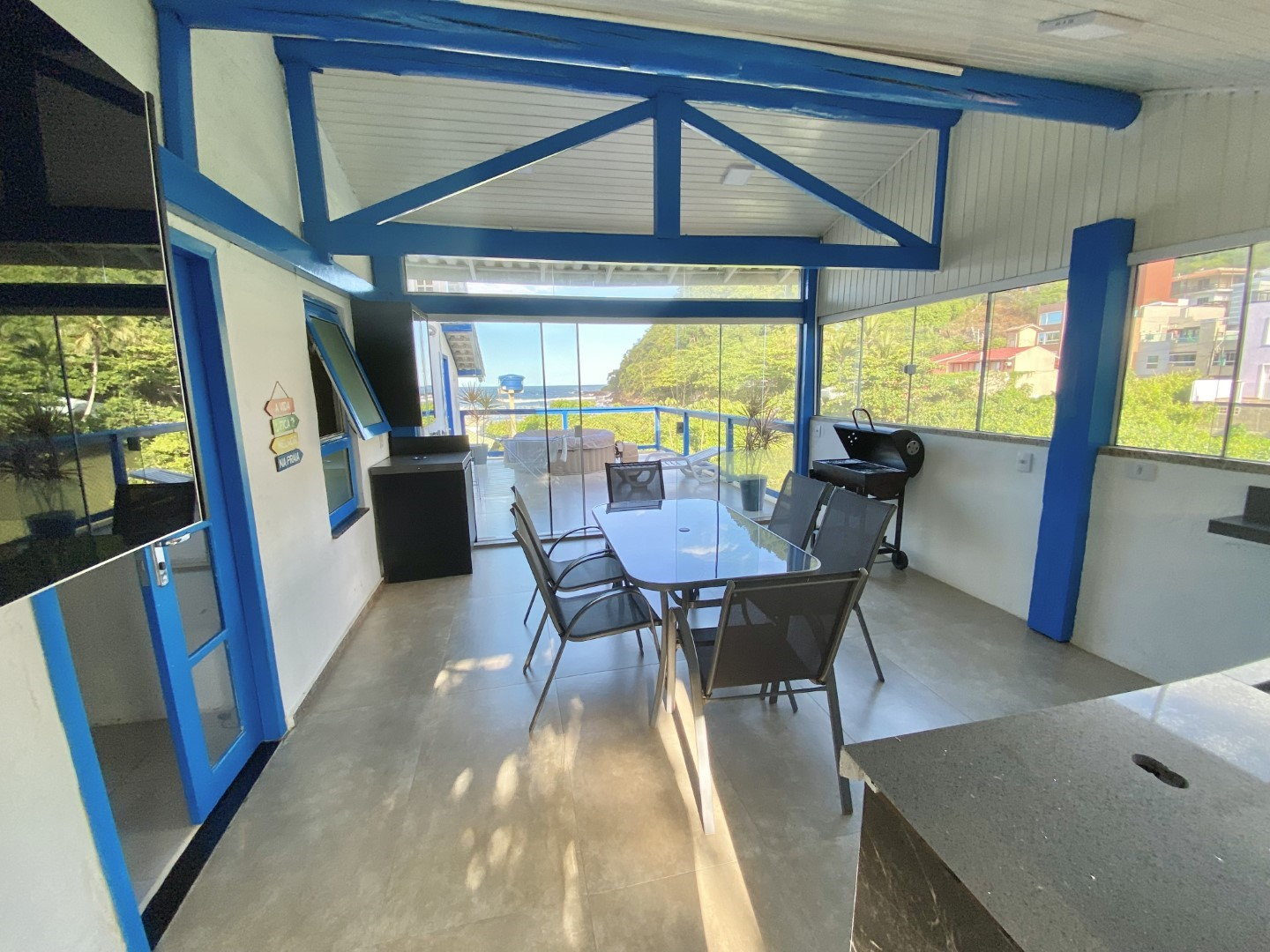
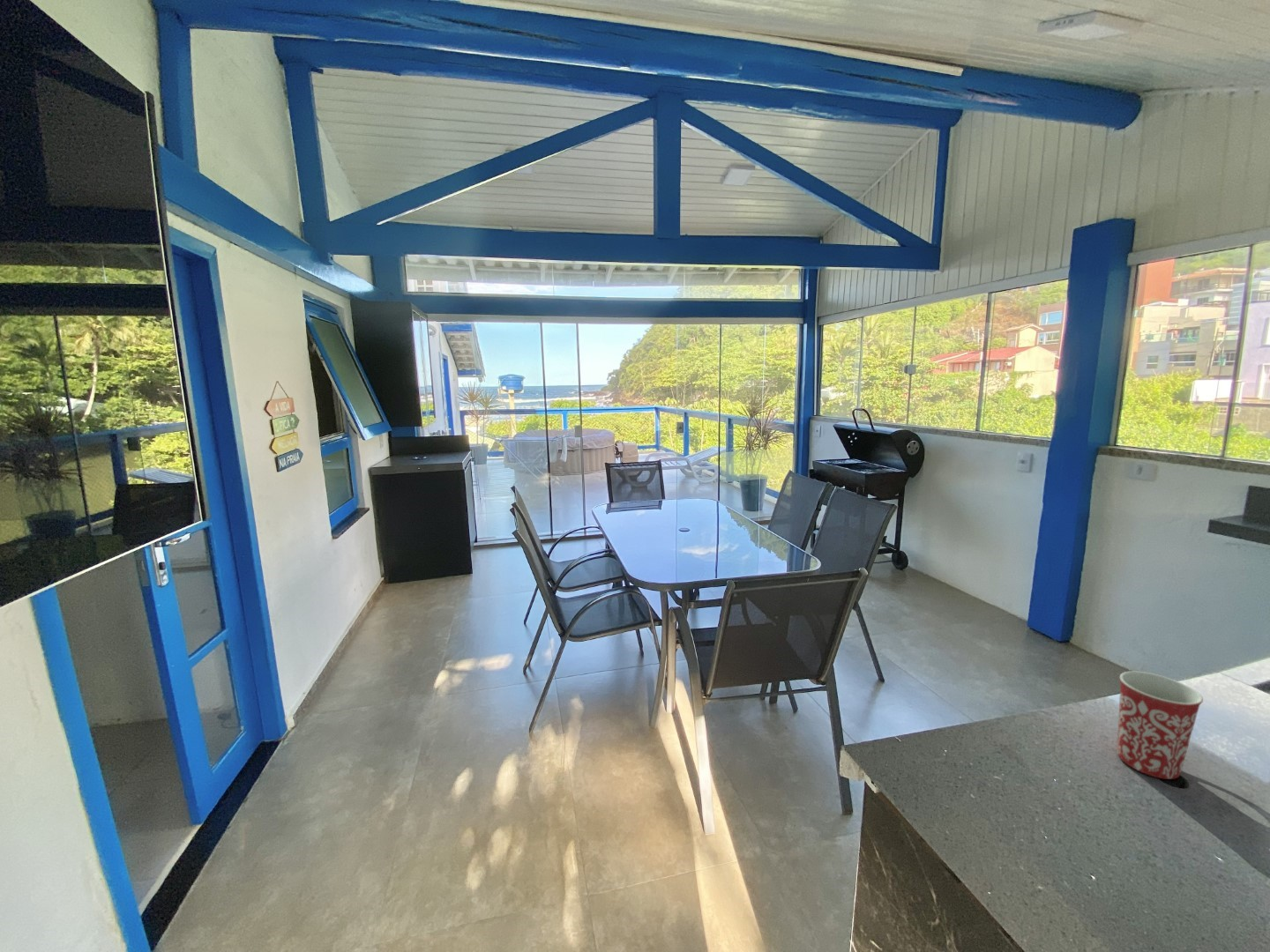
+ mug [1116,671,1204,780]
